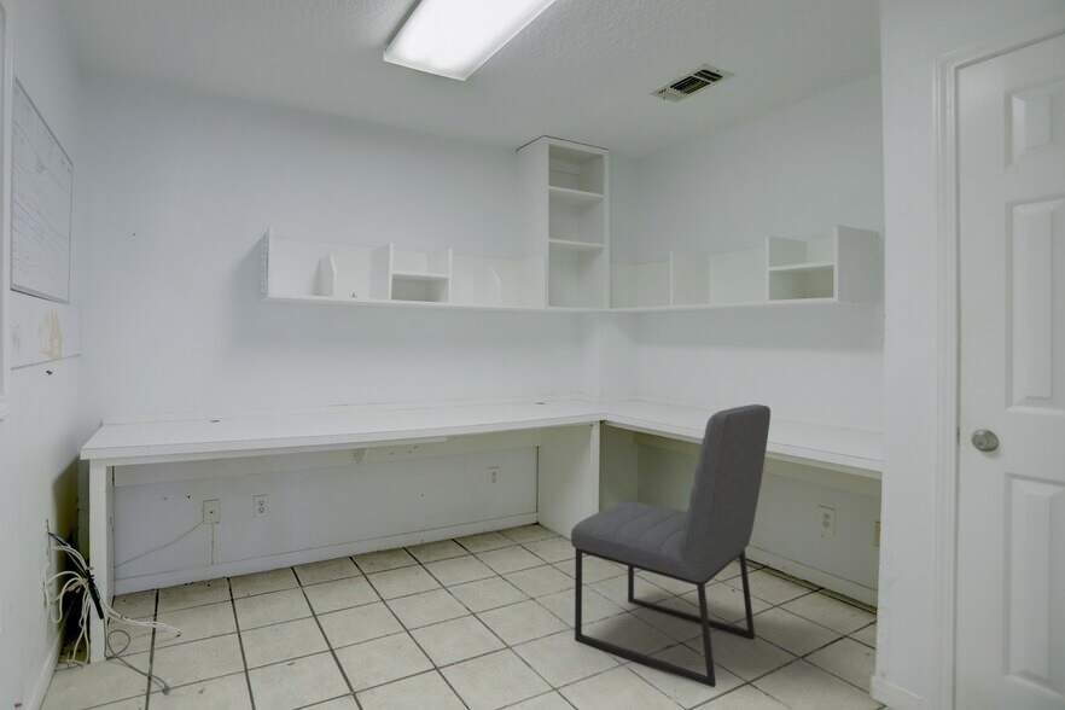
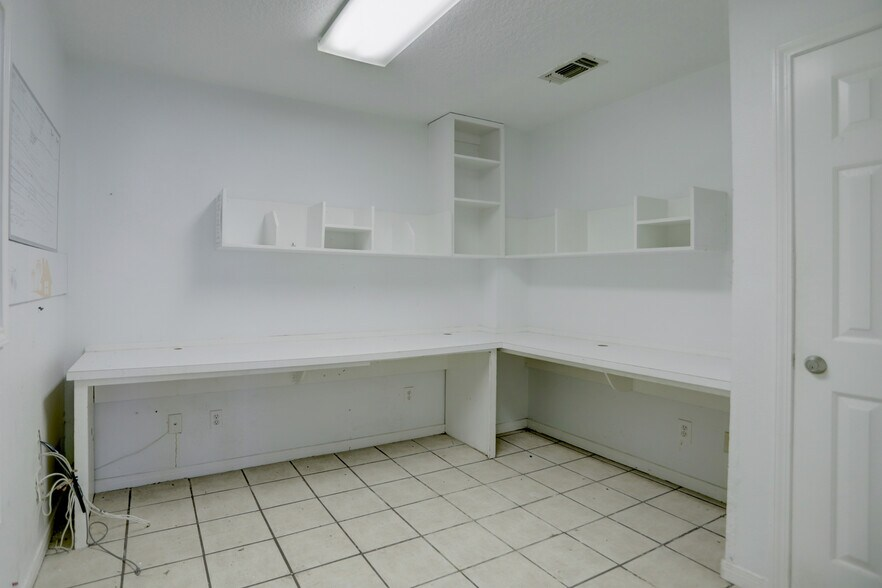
- chair [570,403,772,688]
